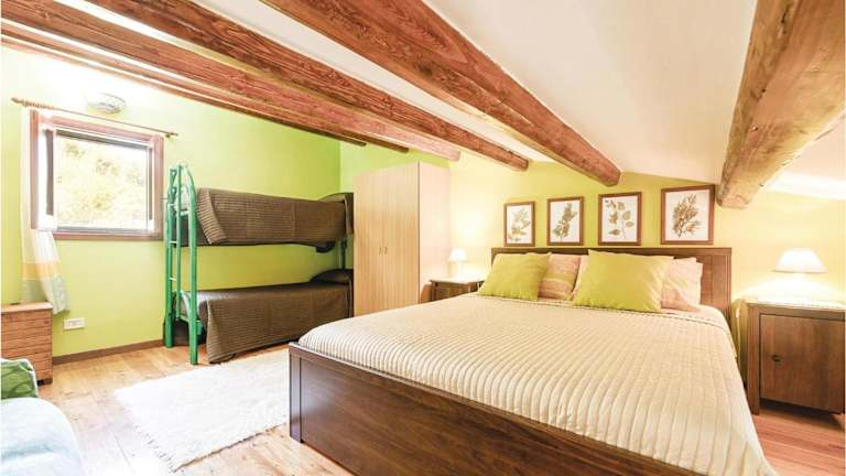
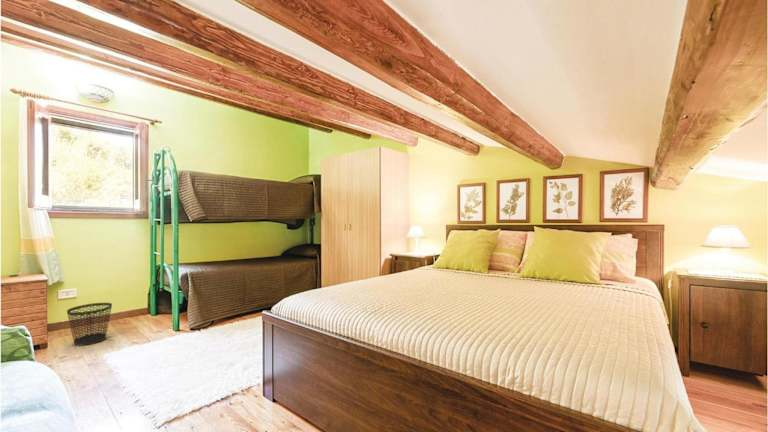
+ wastebasket [66,302,113,347]
